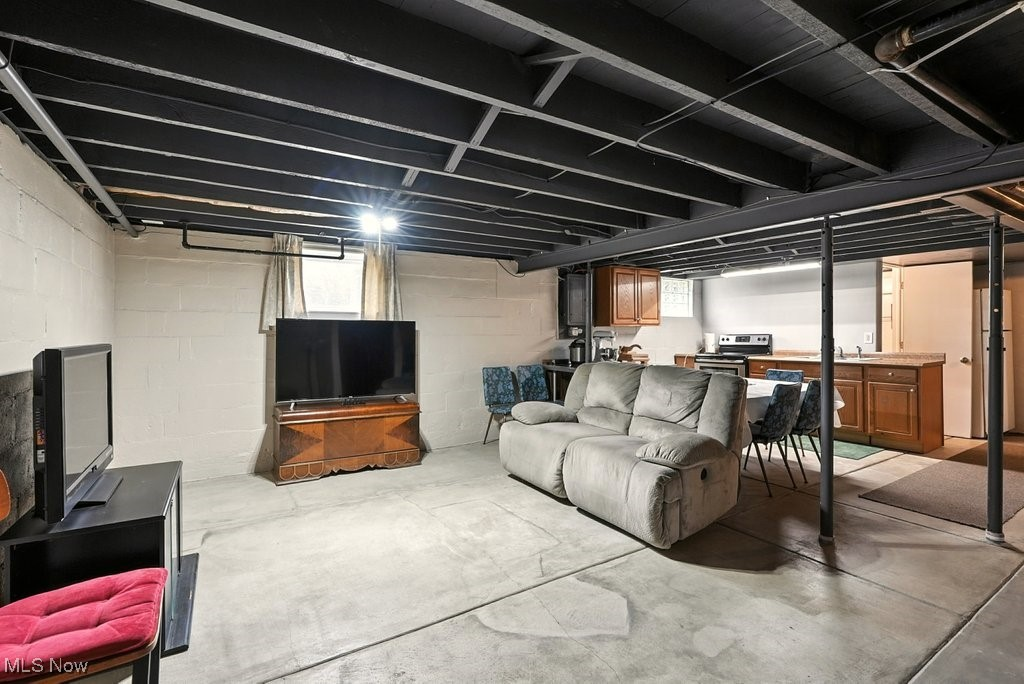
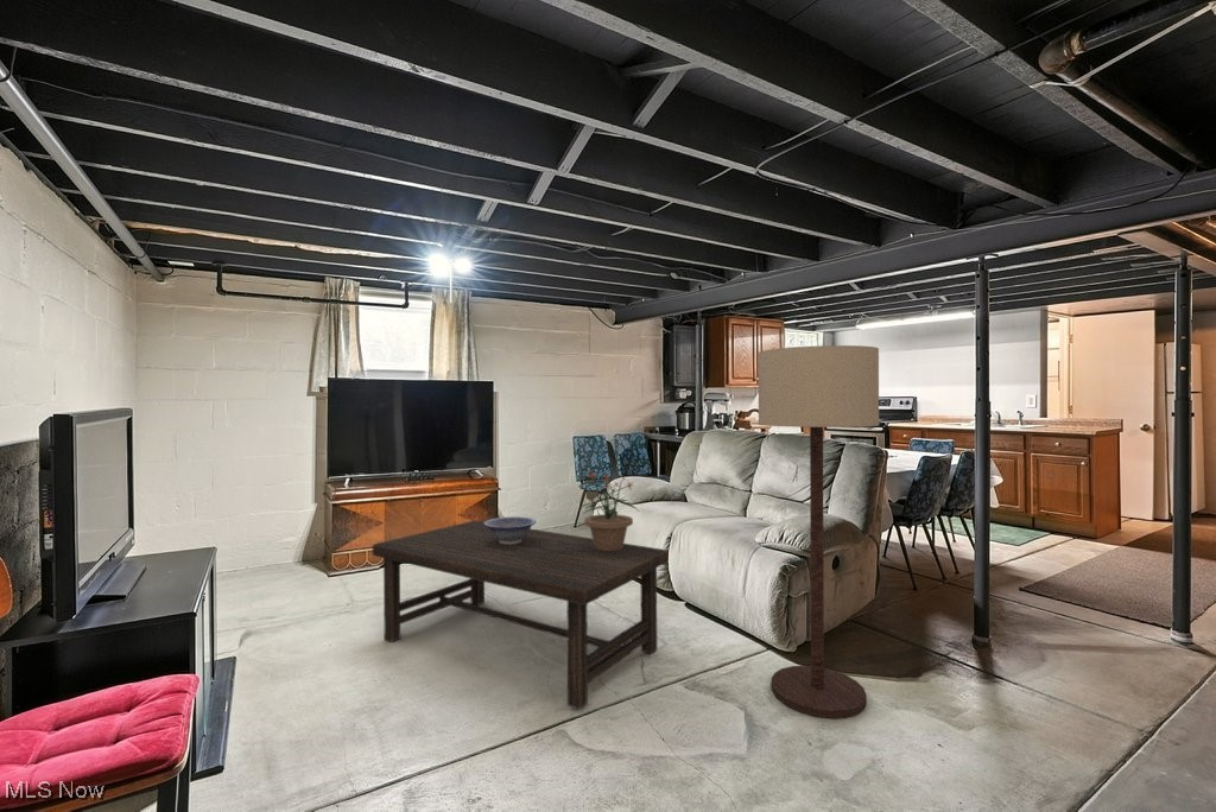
+ coffee table [372,519,670,710]
+ floor lamp [756,344,880,719]
+ decorative bowl [483,515,537,544]
+ potted plant [578,471,639,551]
